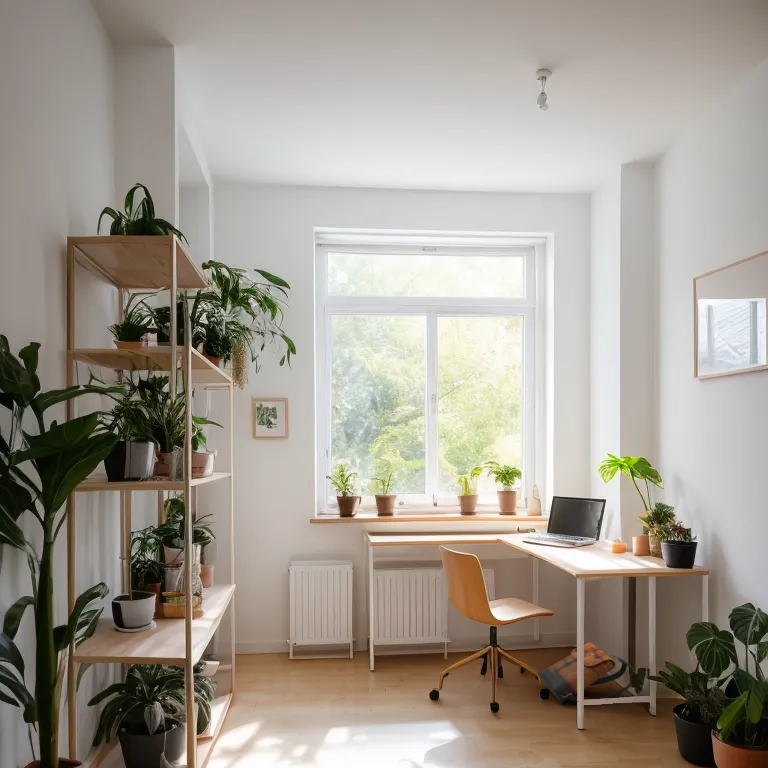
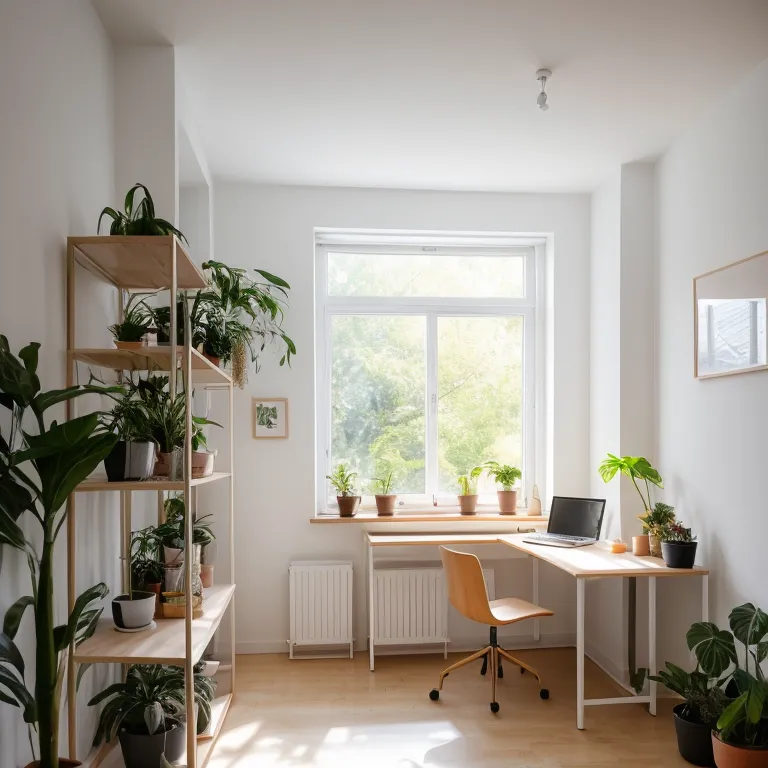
- backpack [538,642,636,705]
